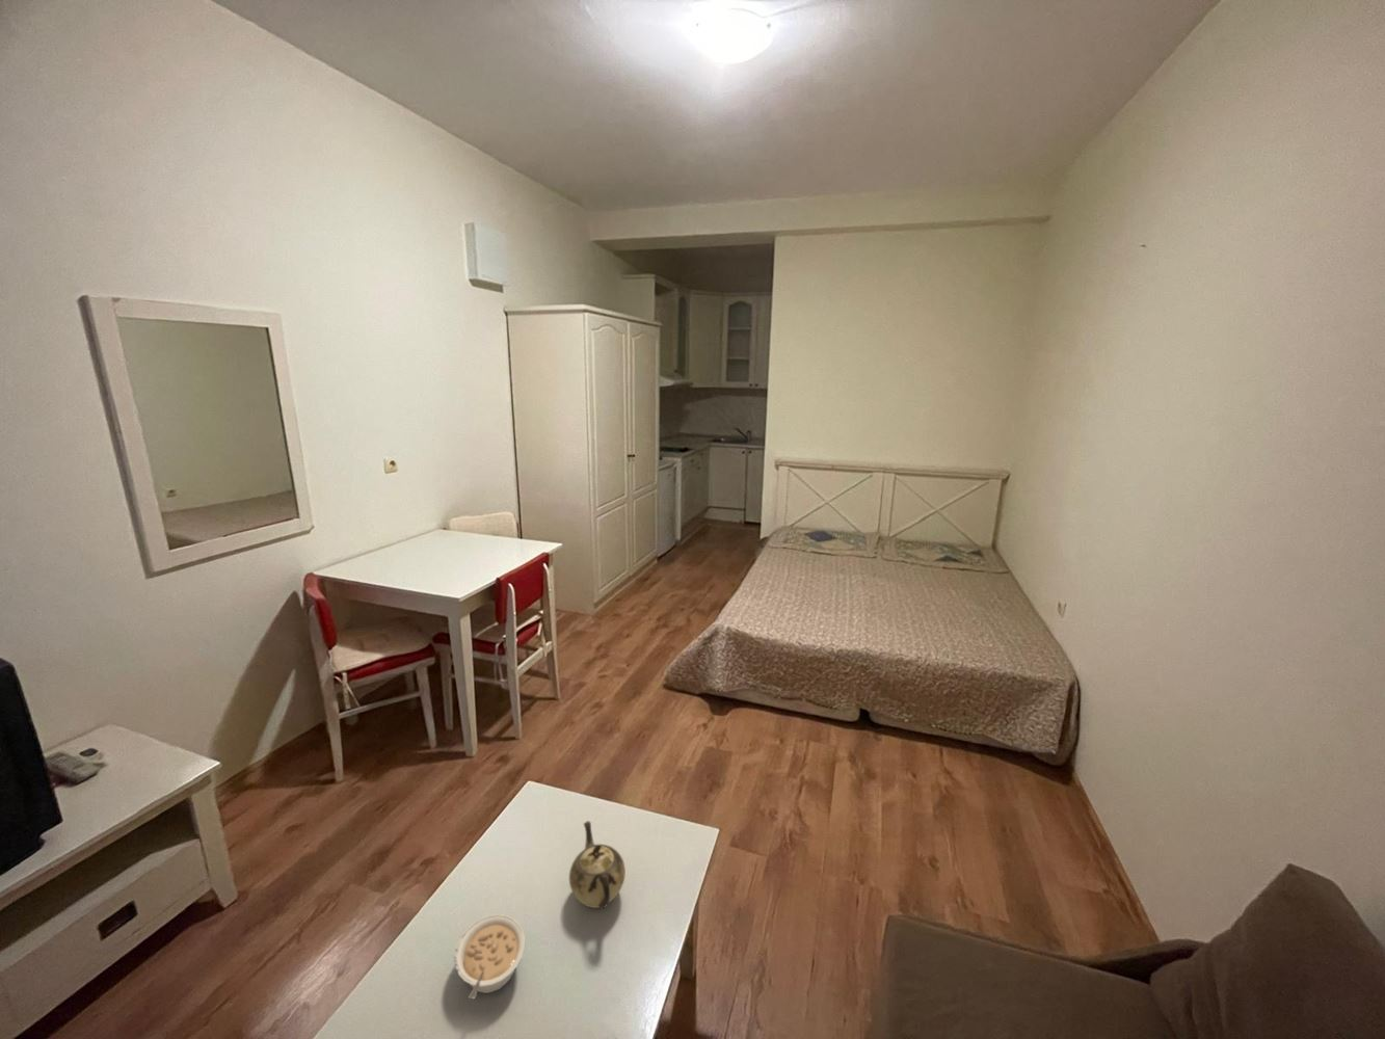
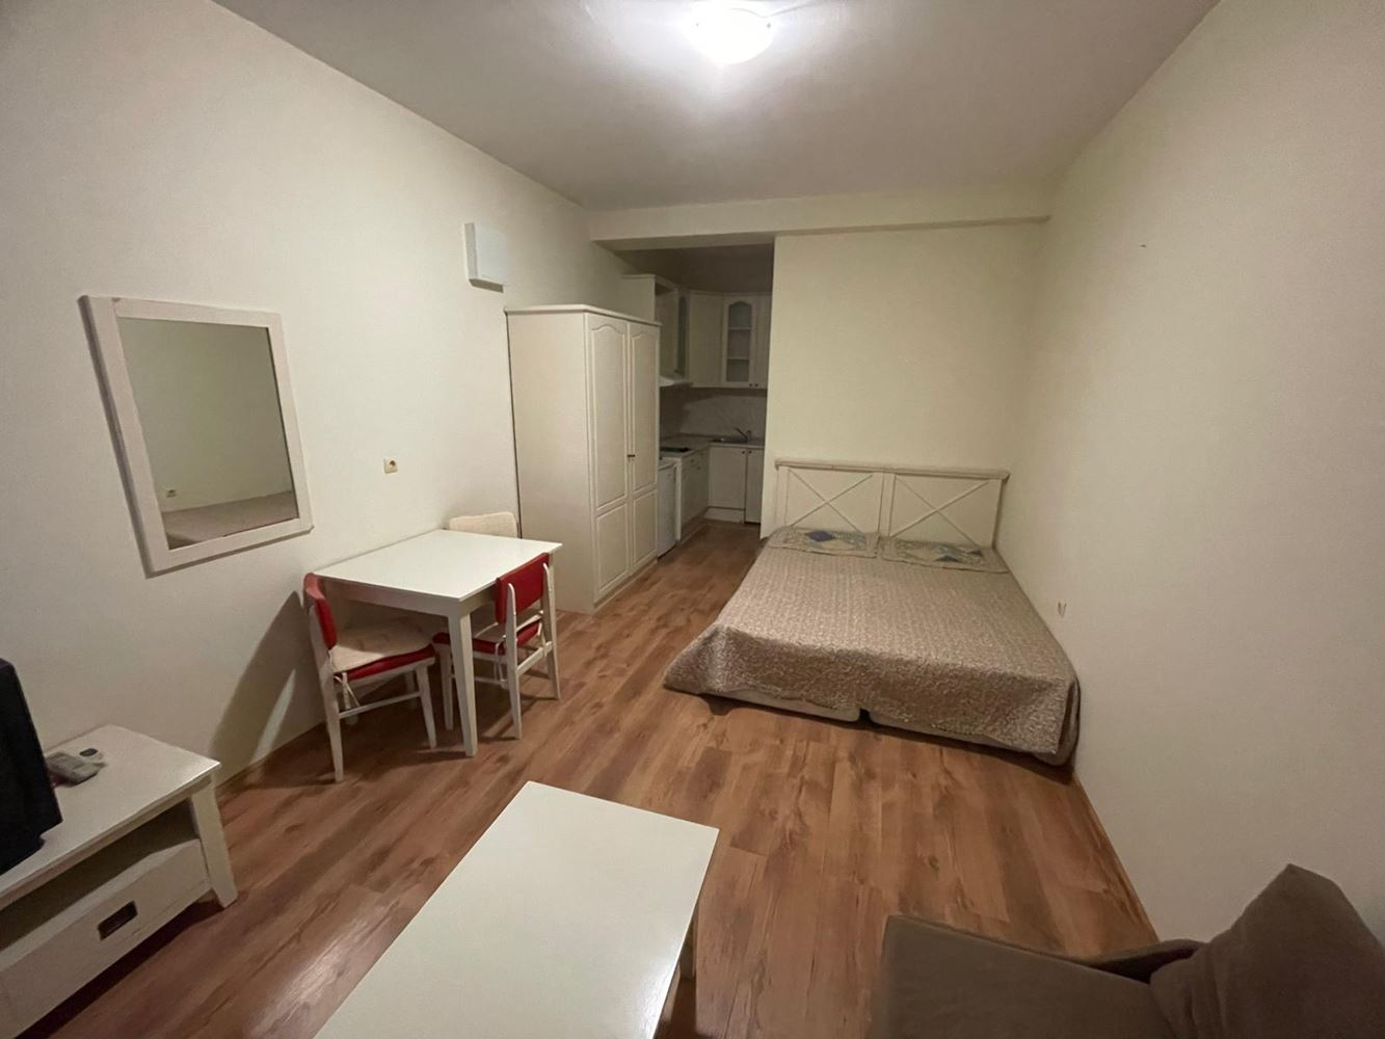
- legume [453,913,526,1000]
- teapot [569,820,626,910]
